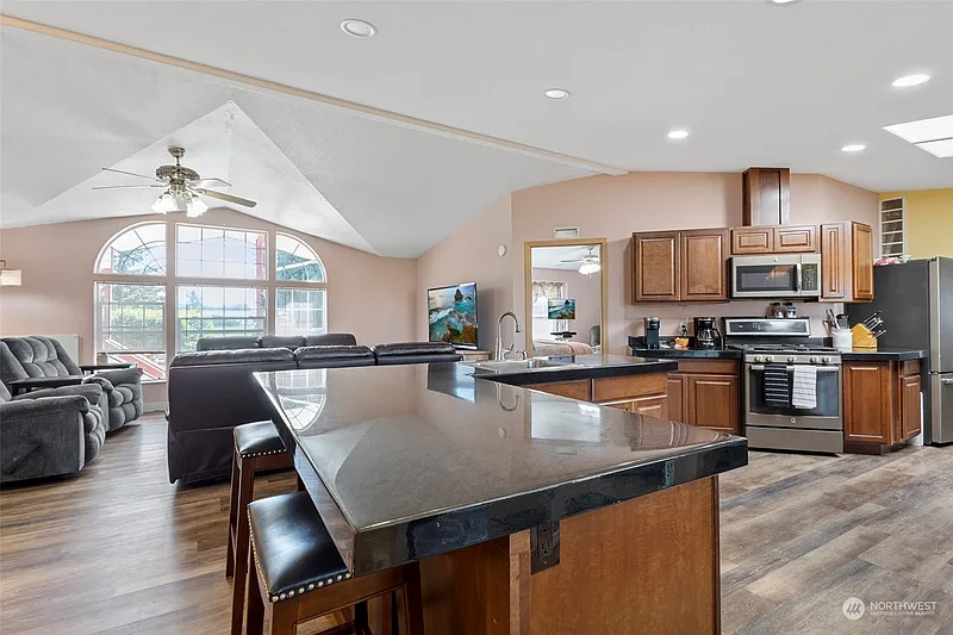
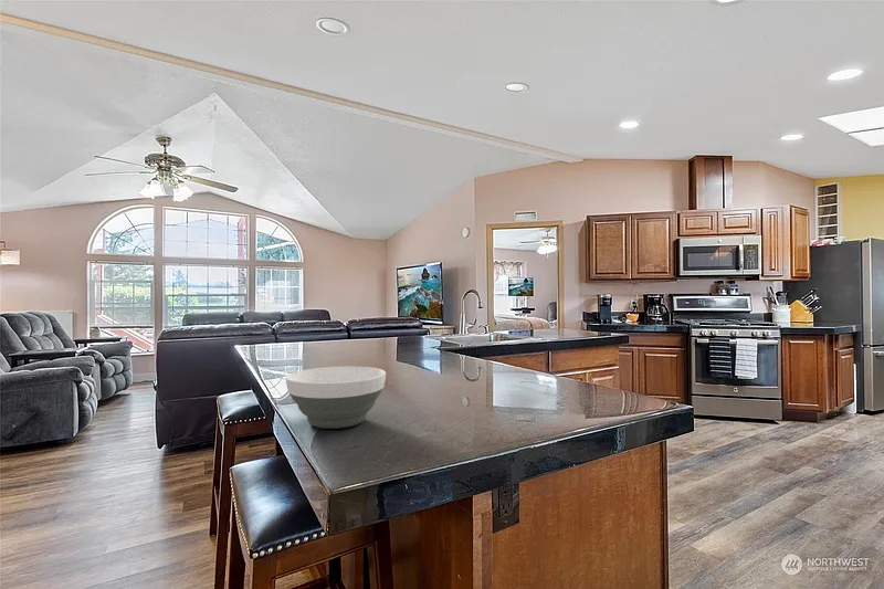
+ bowl [285,366,387,430]
